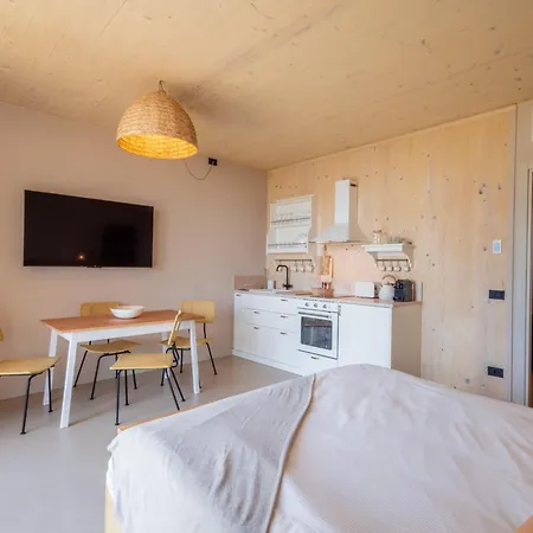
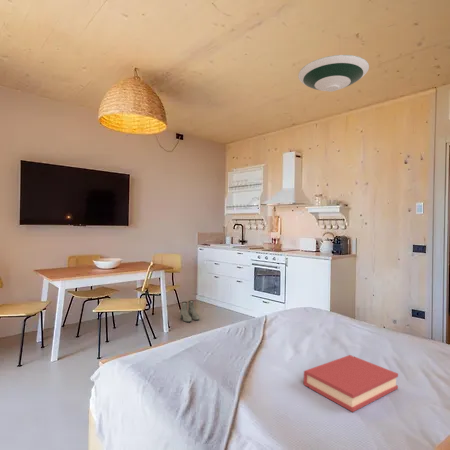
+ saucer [297,54,370,93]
+ hardback book [303,354,399,413]
+ boots [179,300,200,323]
